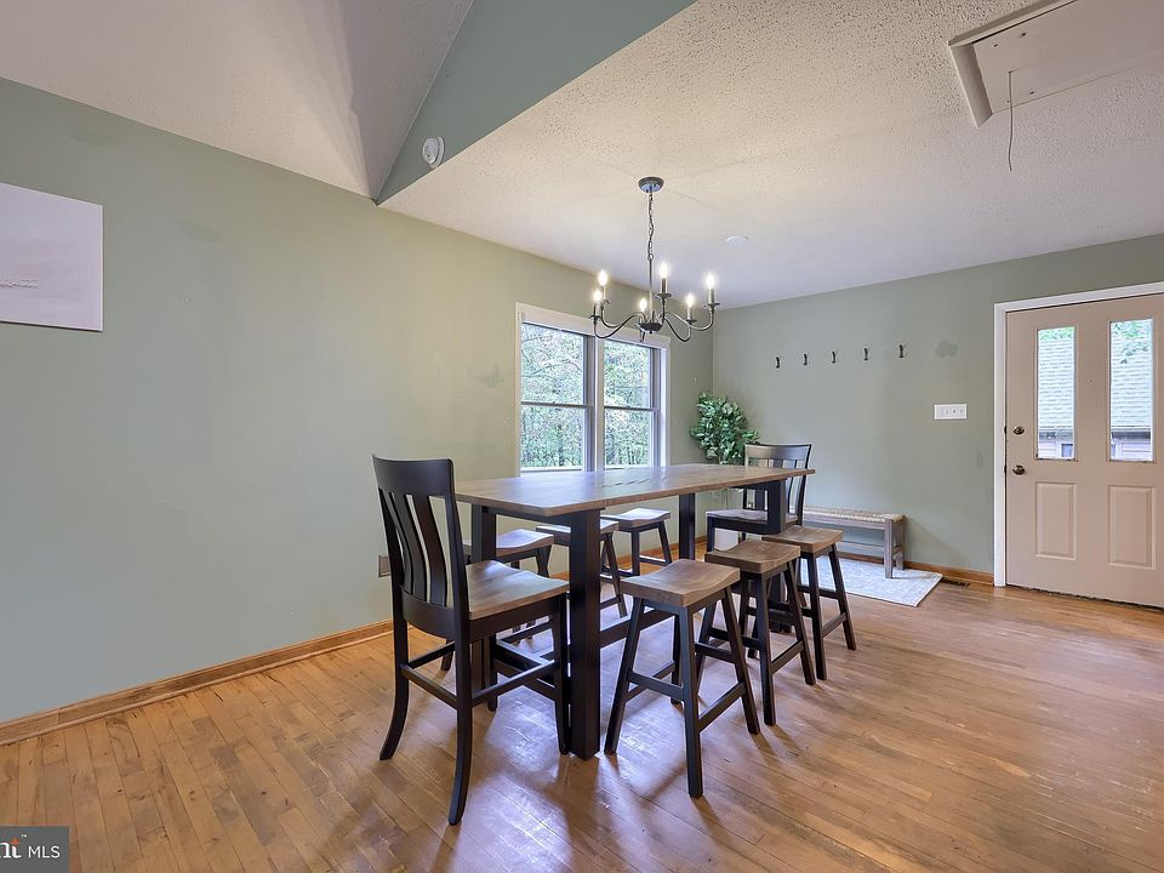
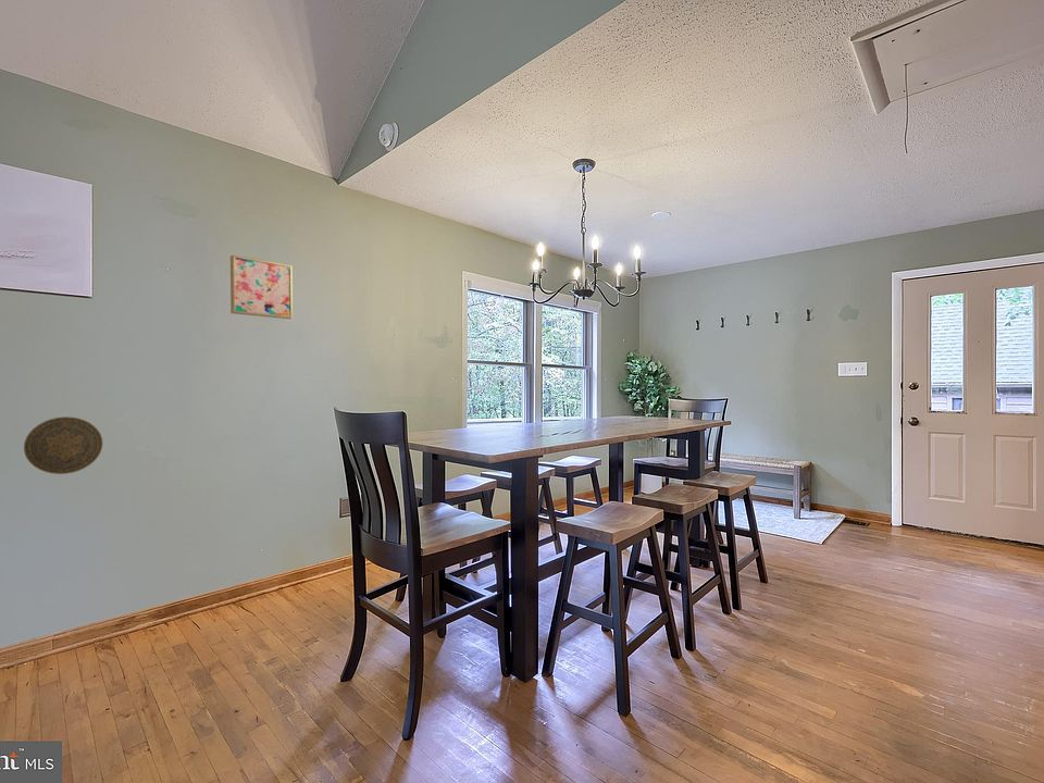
+ wall art [229,254,294,320]
+ decorative plate [23,415,103,475]
